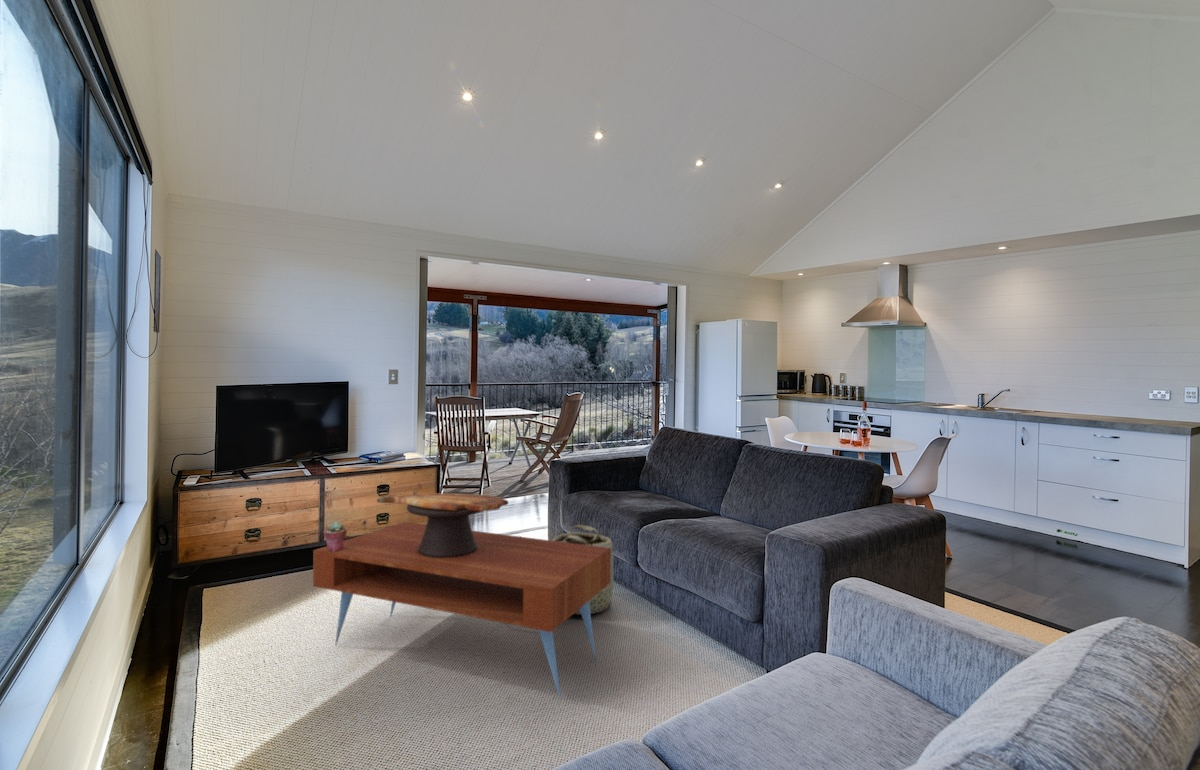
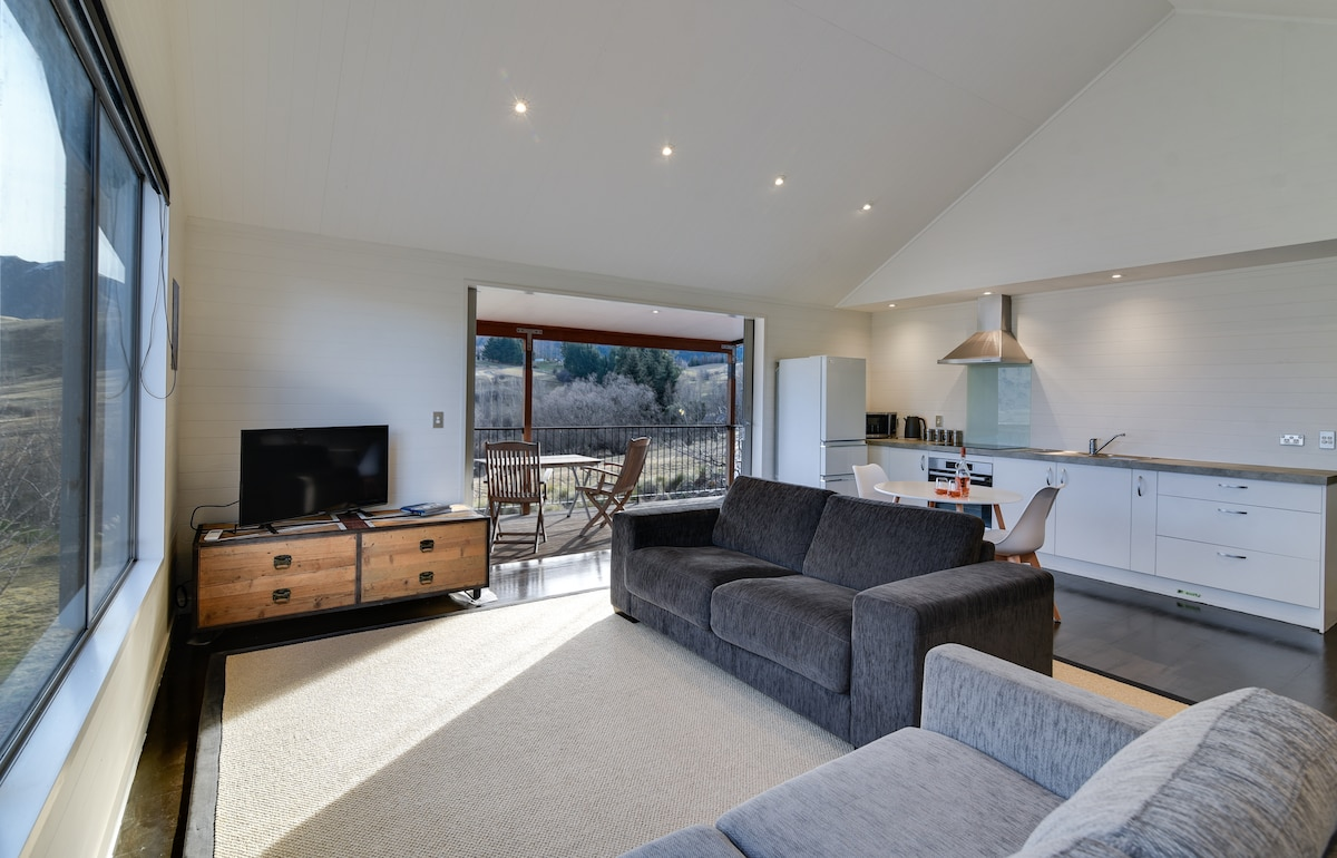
- basket [550,524,617,616]
- coffee table [312,521,611,701]
- potted succulent [322,521,348,551]
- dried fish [376,493,510,558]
